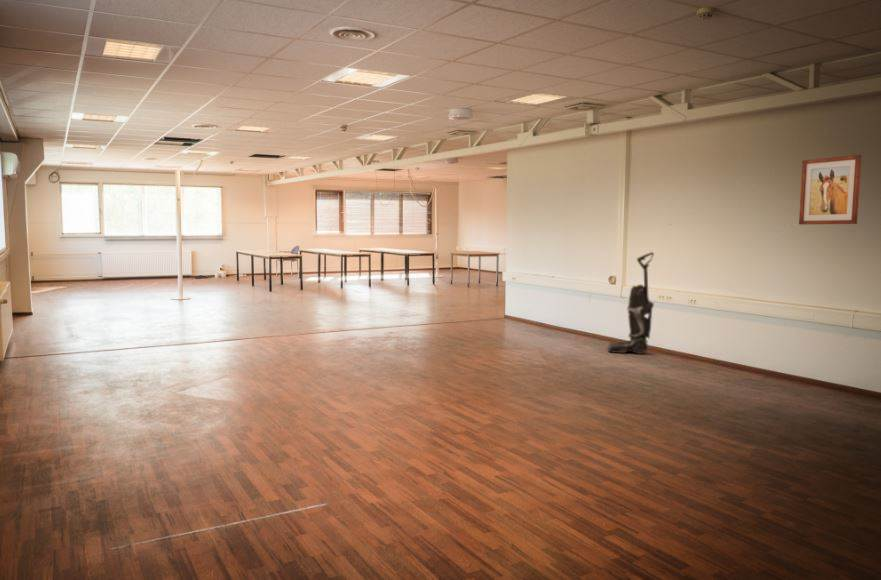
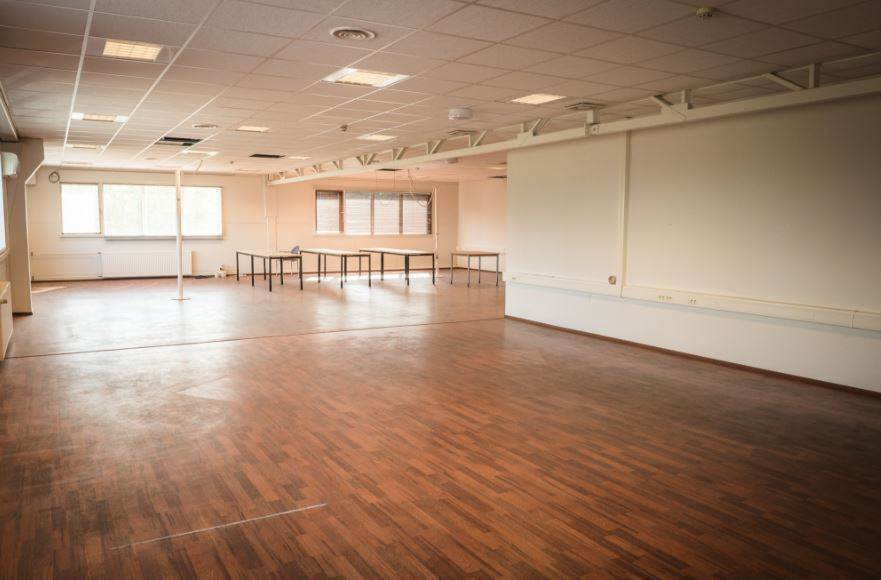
- wall art [798,154,862,226]
- vacuum cleaner [607,251,655,355]
